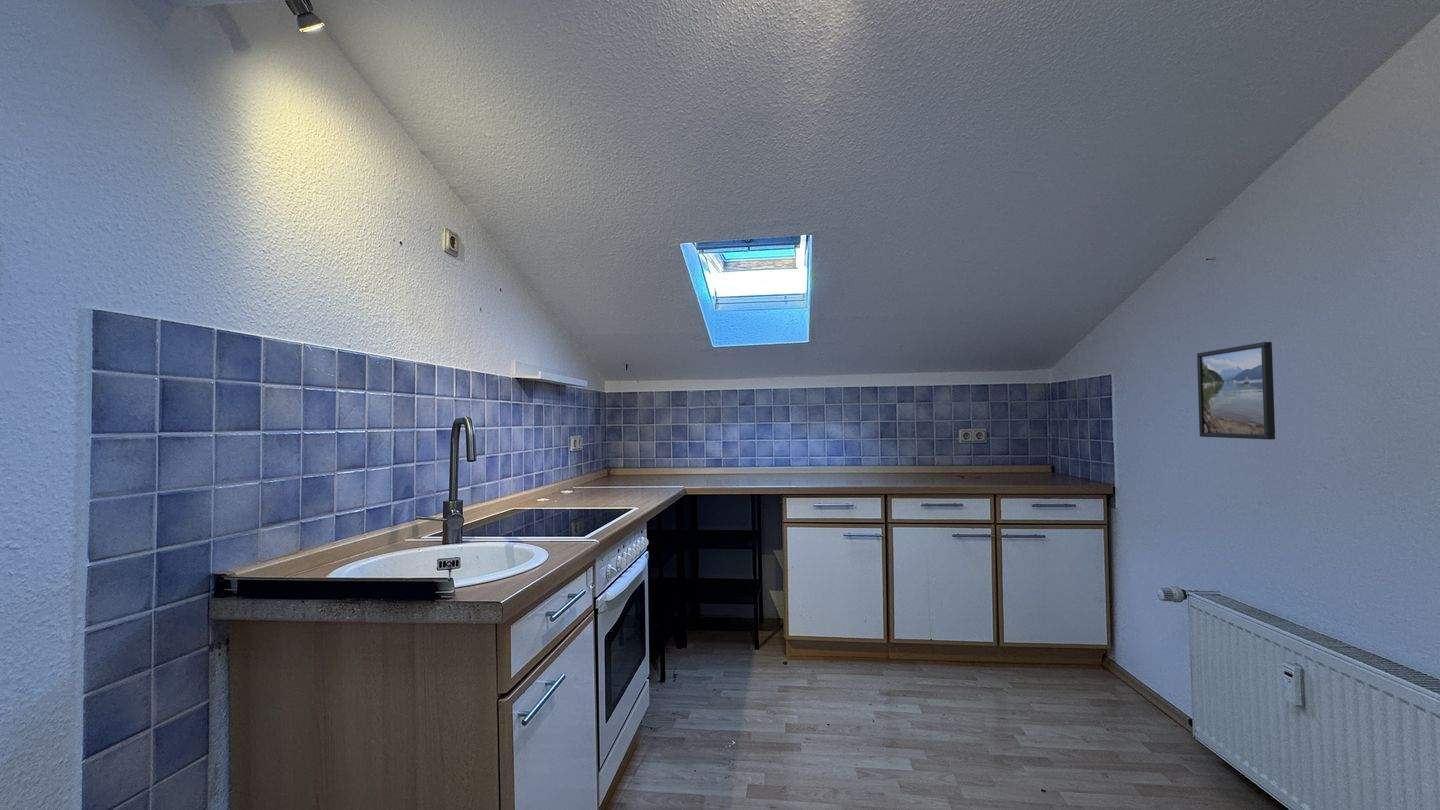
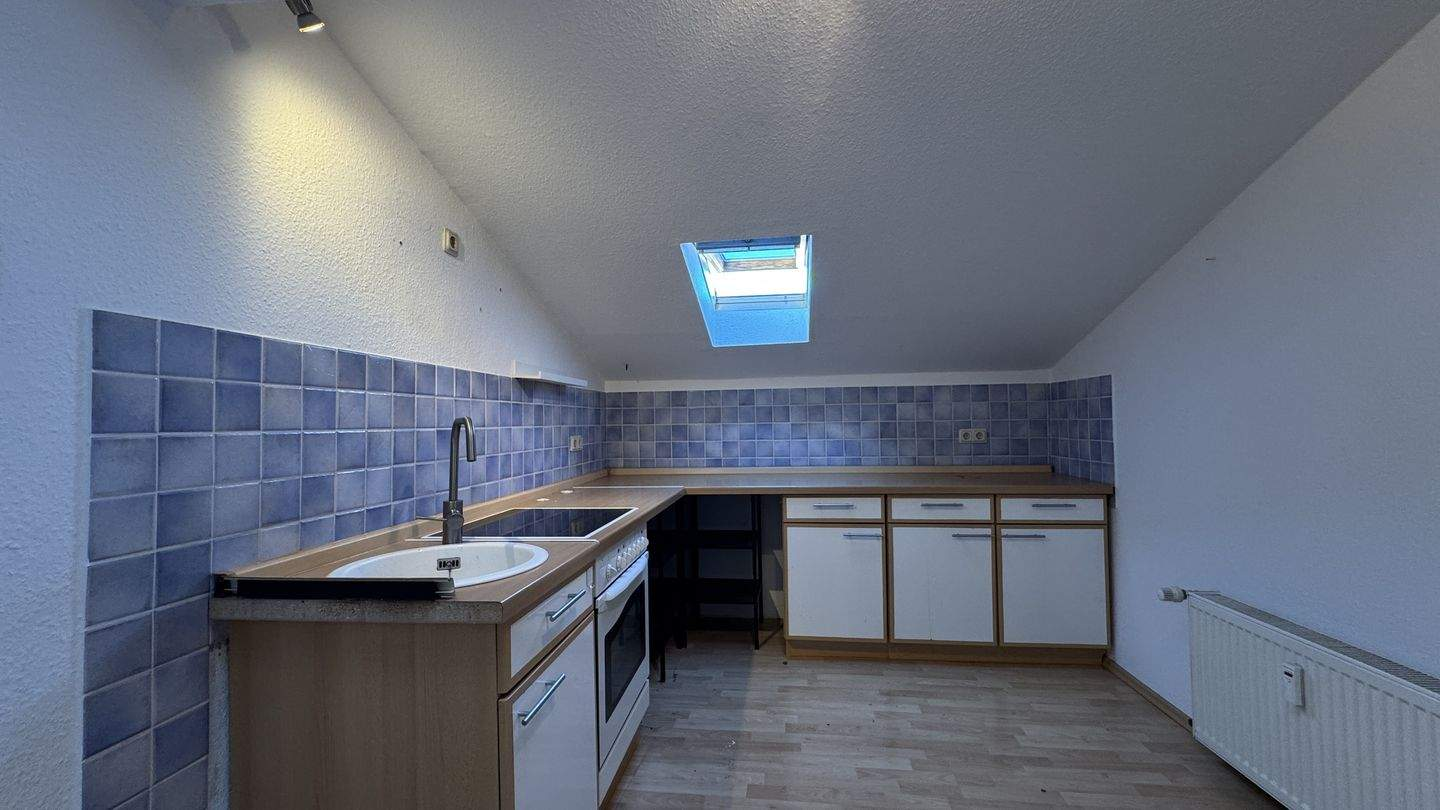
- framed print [1196,341,1276,440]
